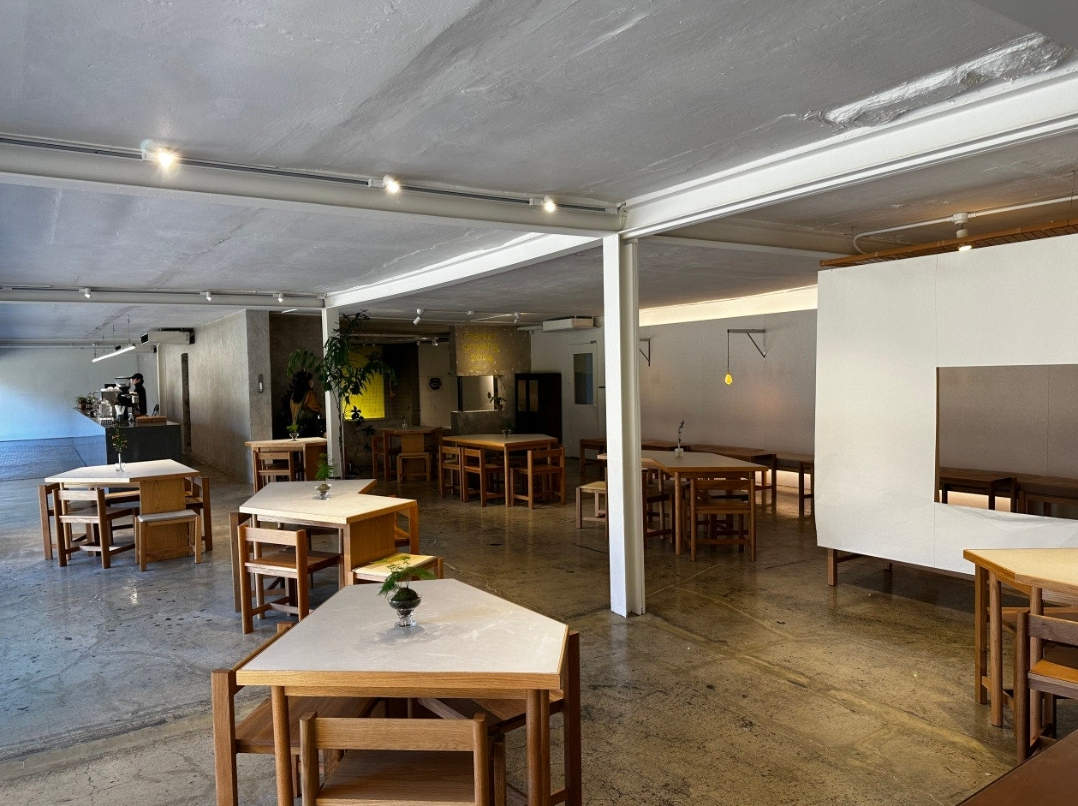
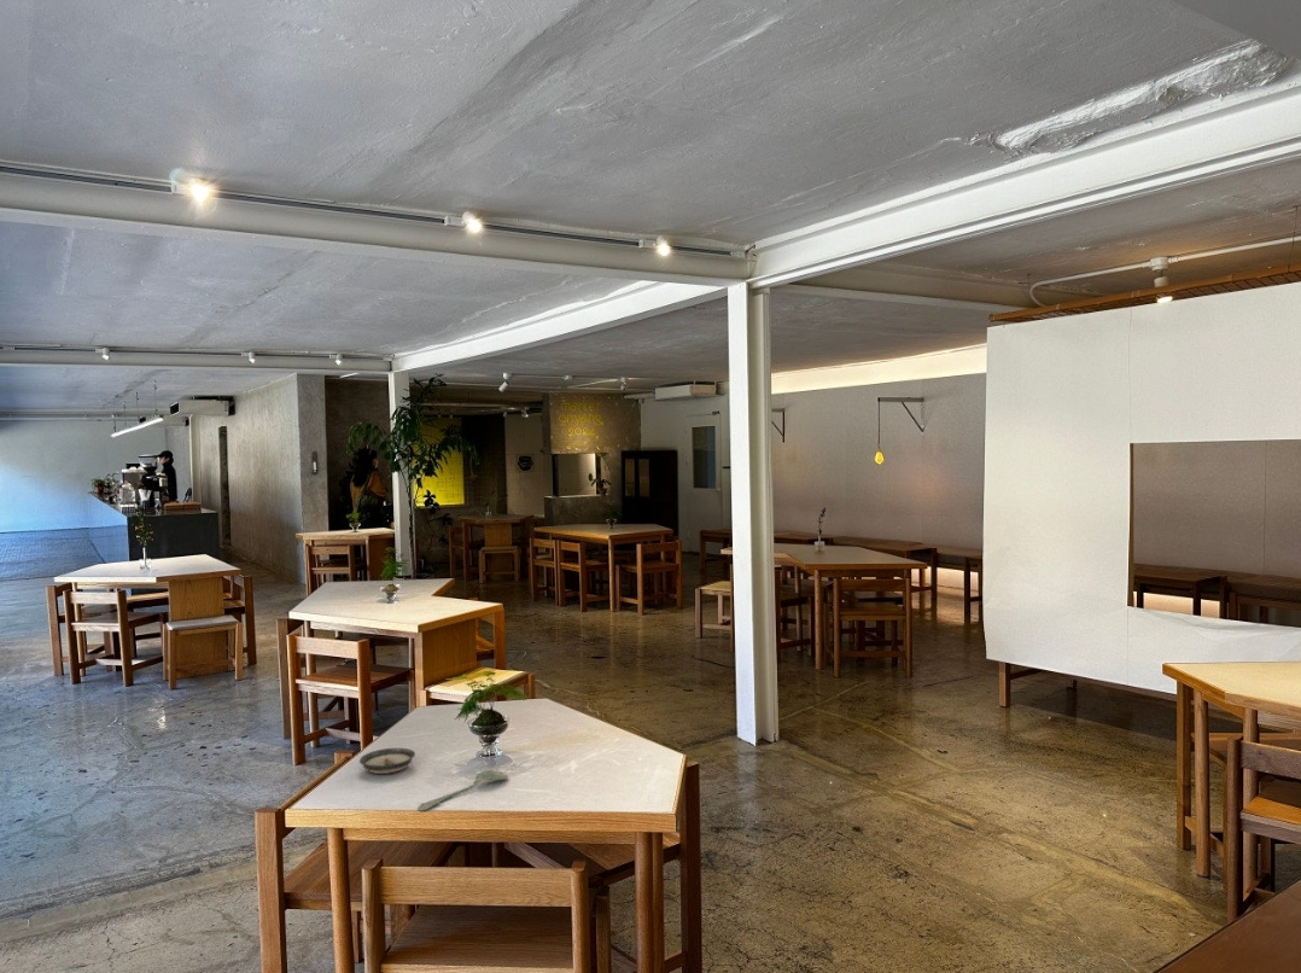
+ spoon [416,769,509,812]
+ saucer [358,747,416,775]
